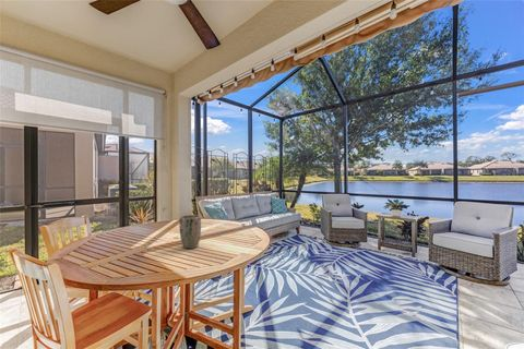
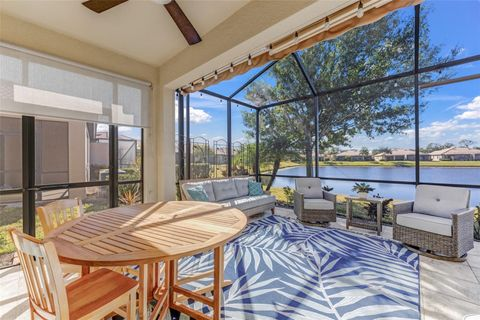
- plant pot [179,214,202,250]
